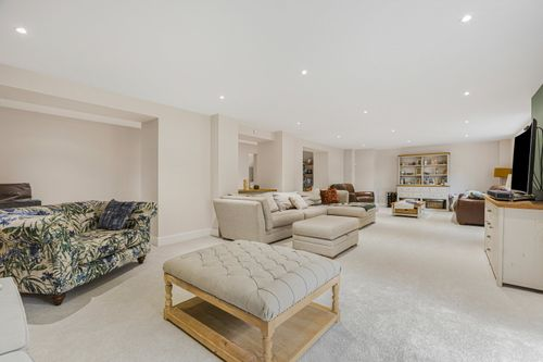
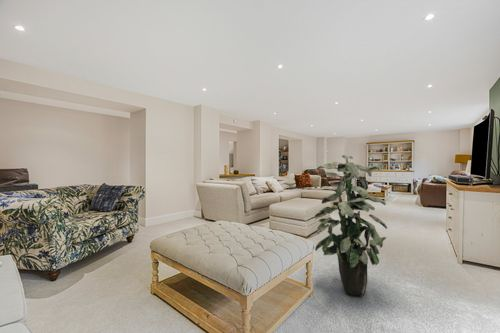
+ indoor plant [314,154,388,297]
